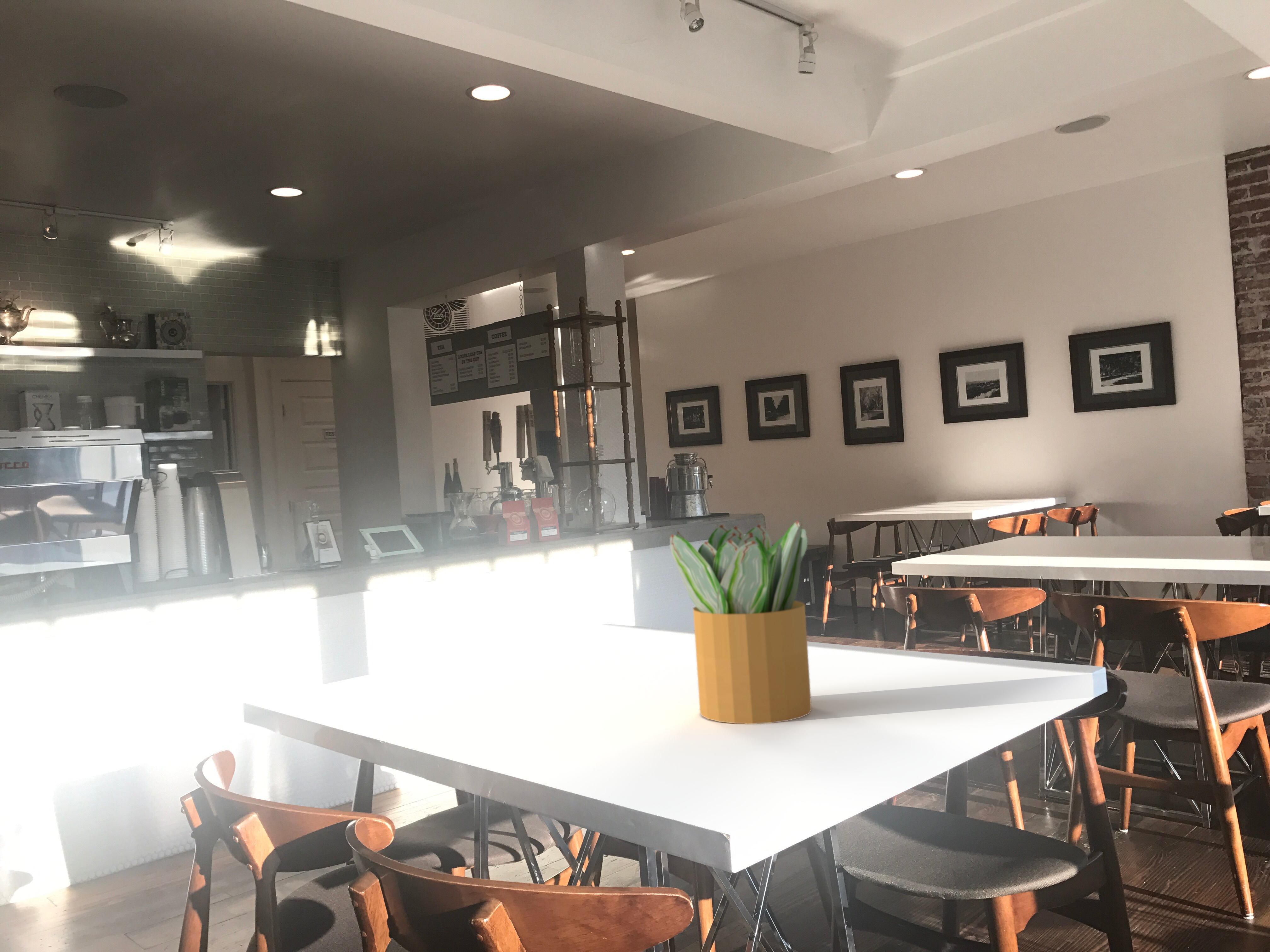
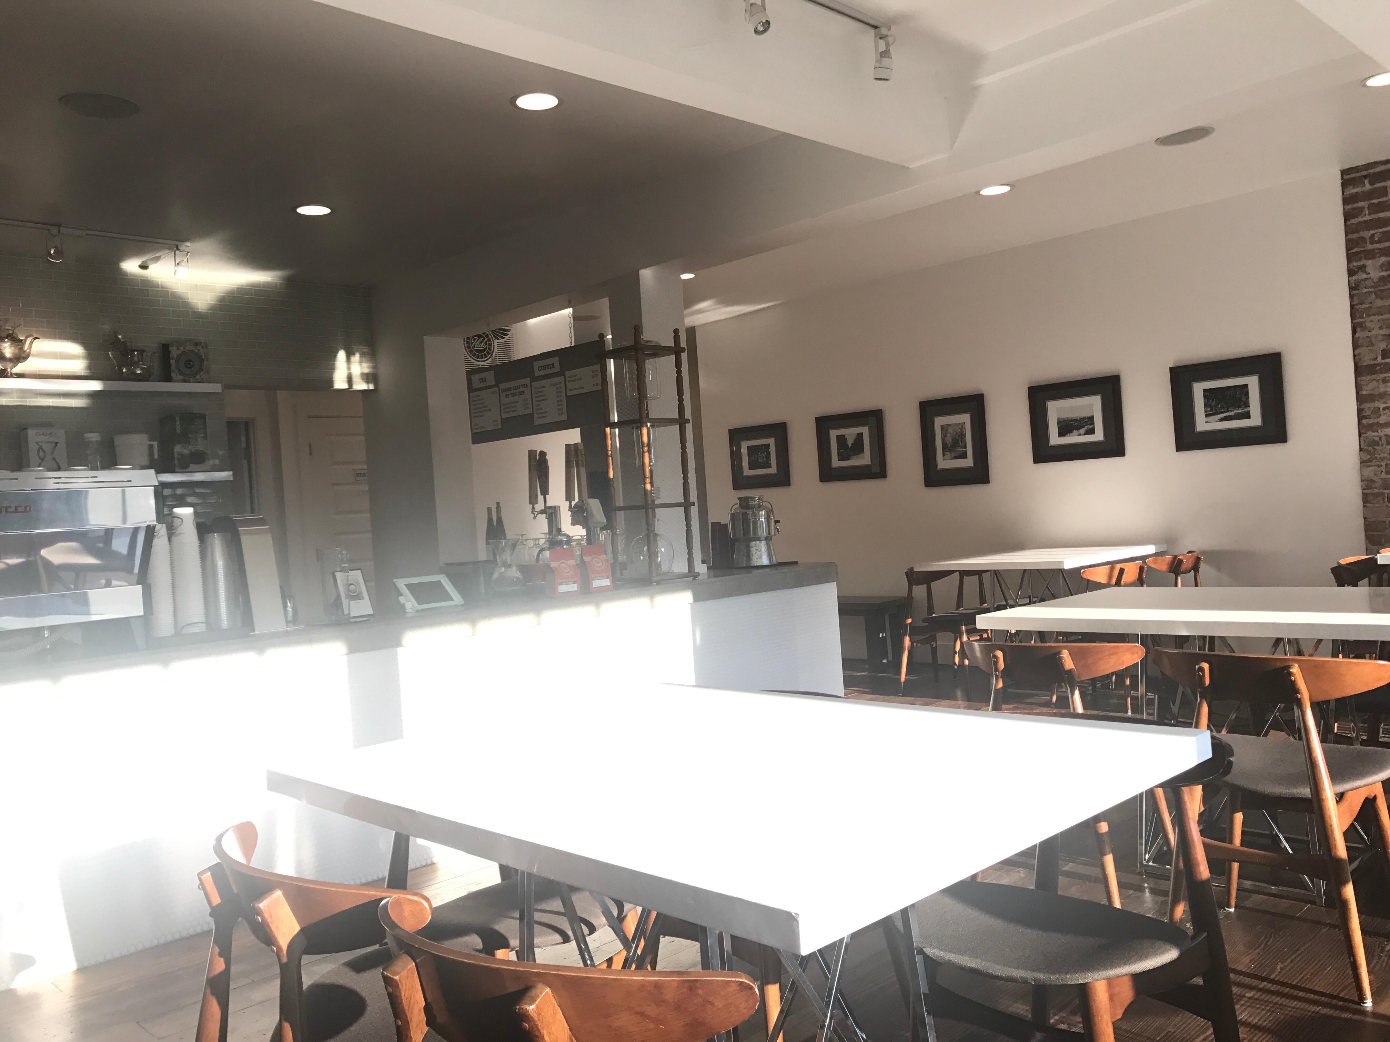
- potted plant [670,521,812,724]
